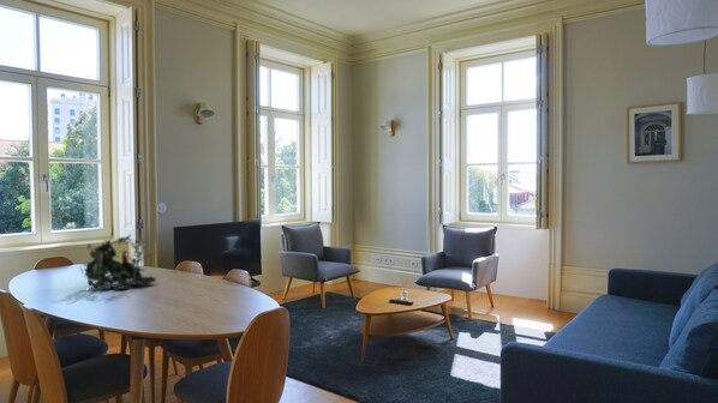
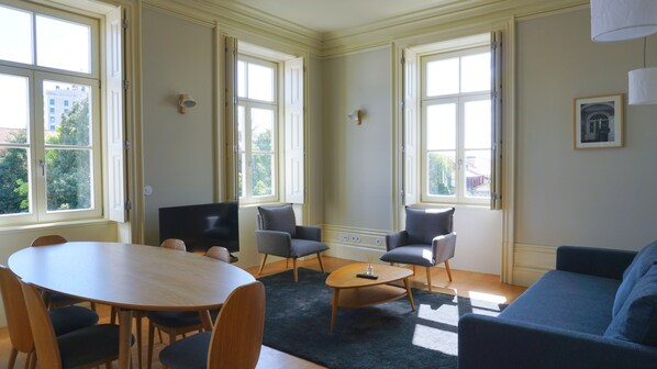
- plant [78,233,157,291]
